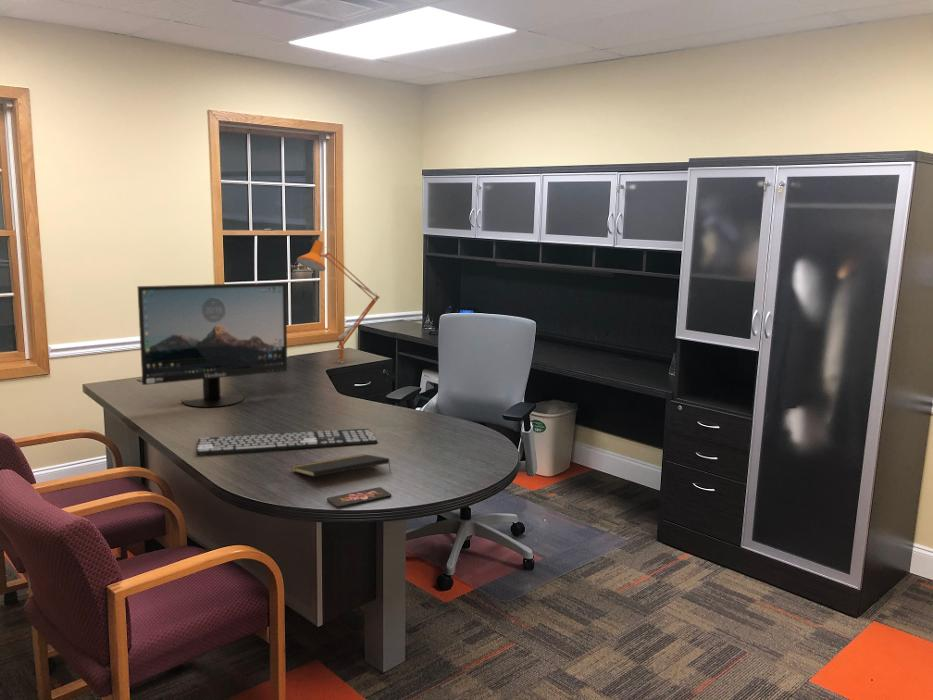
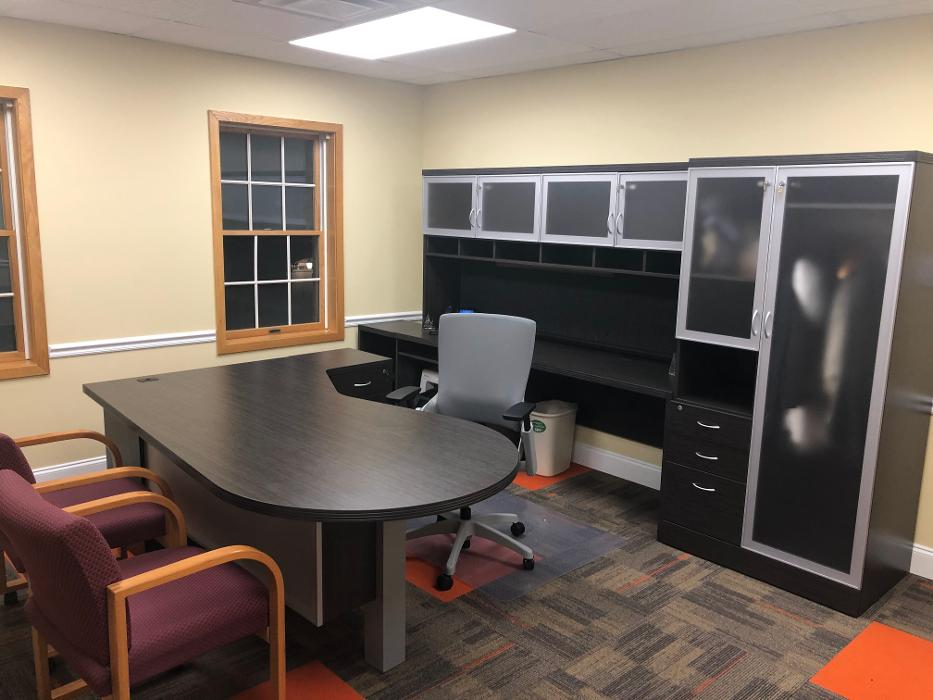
- monitor [136,281,288,408]
- smartphone [326,486,392,509]
- desk lamp [296,239,381,364]
- notepad [291,453,392,478]
- keyboard [195,428,379,456]
